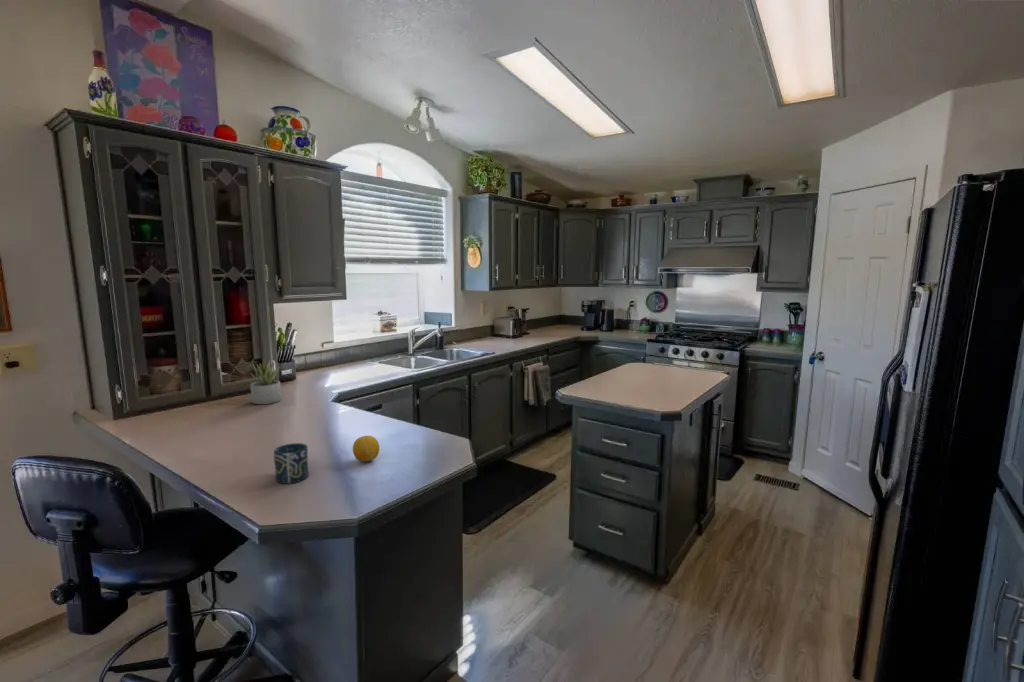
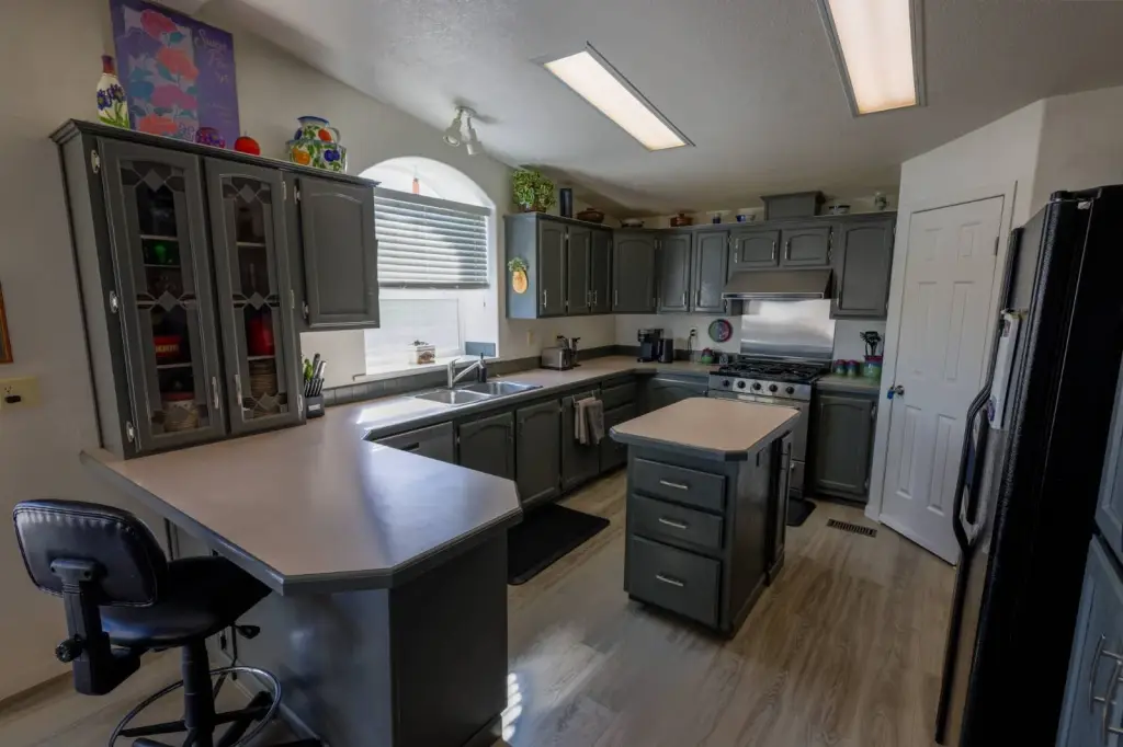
- fruit [352,435,380,462]
- cup [273,442,310,485]
- succulent plant [249,358,282,405]
